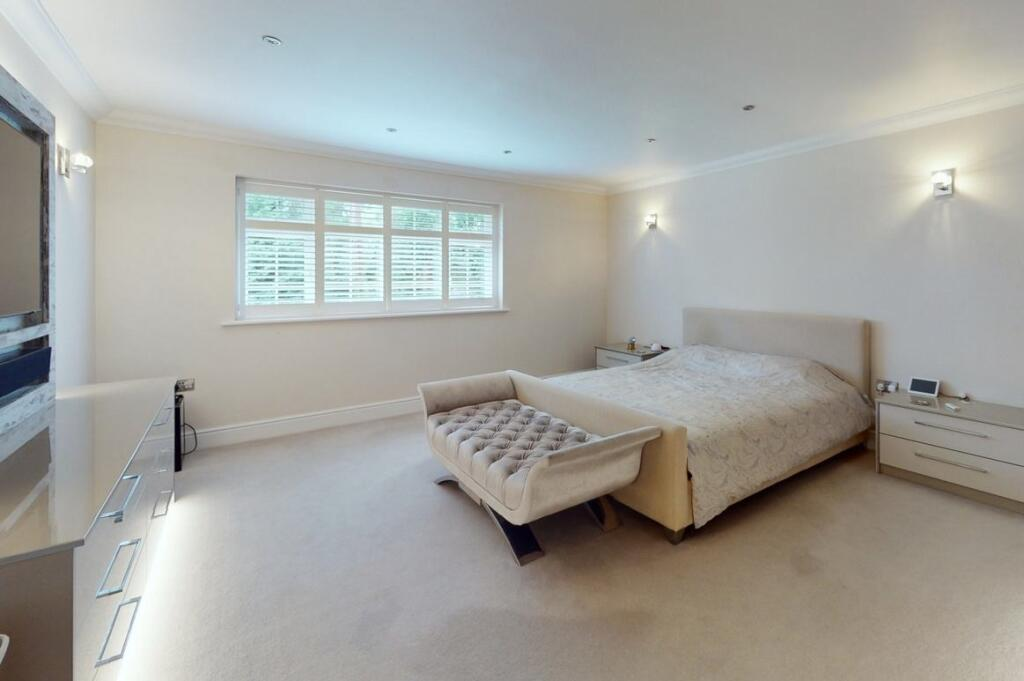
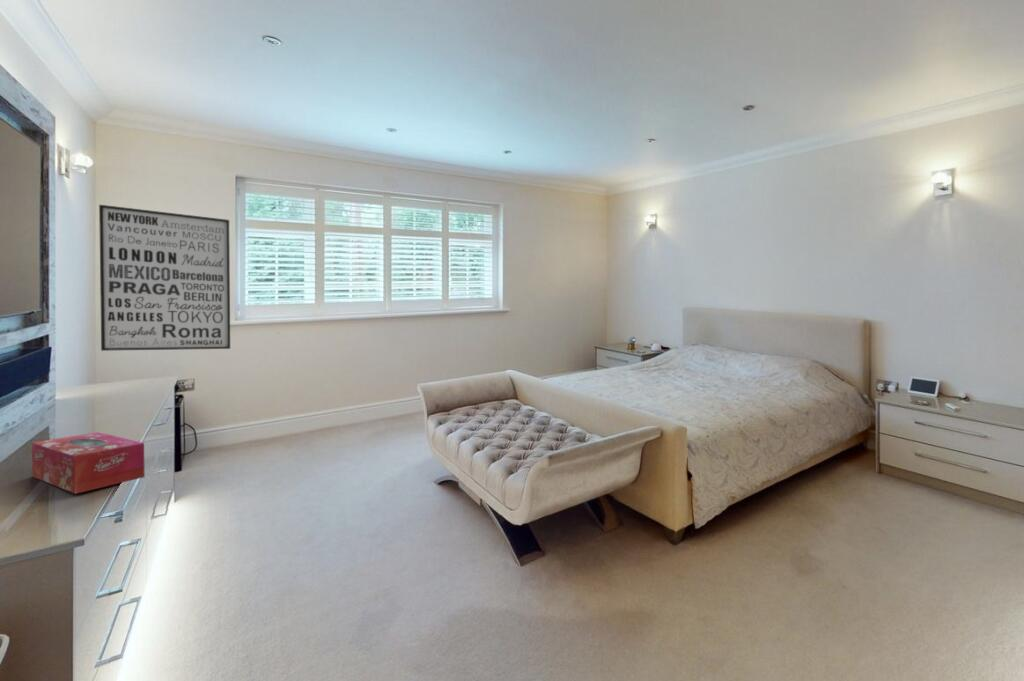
+ wall art [98,204,231,352]
+ tissue box [31,431,146,495]
